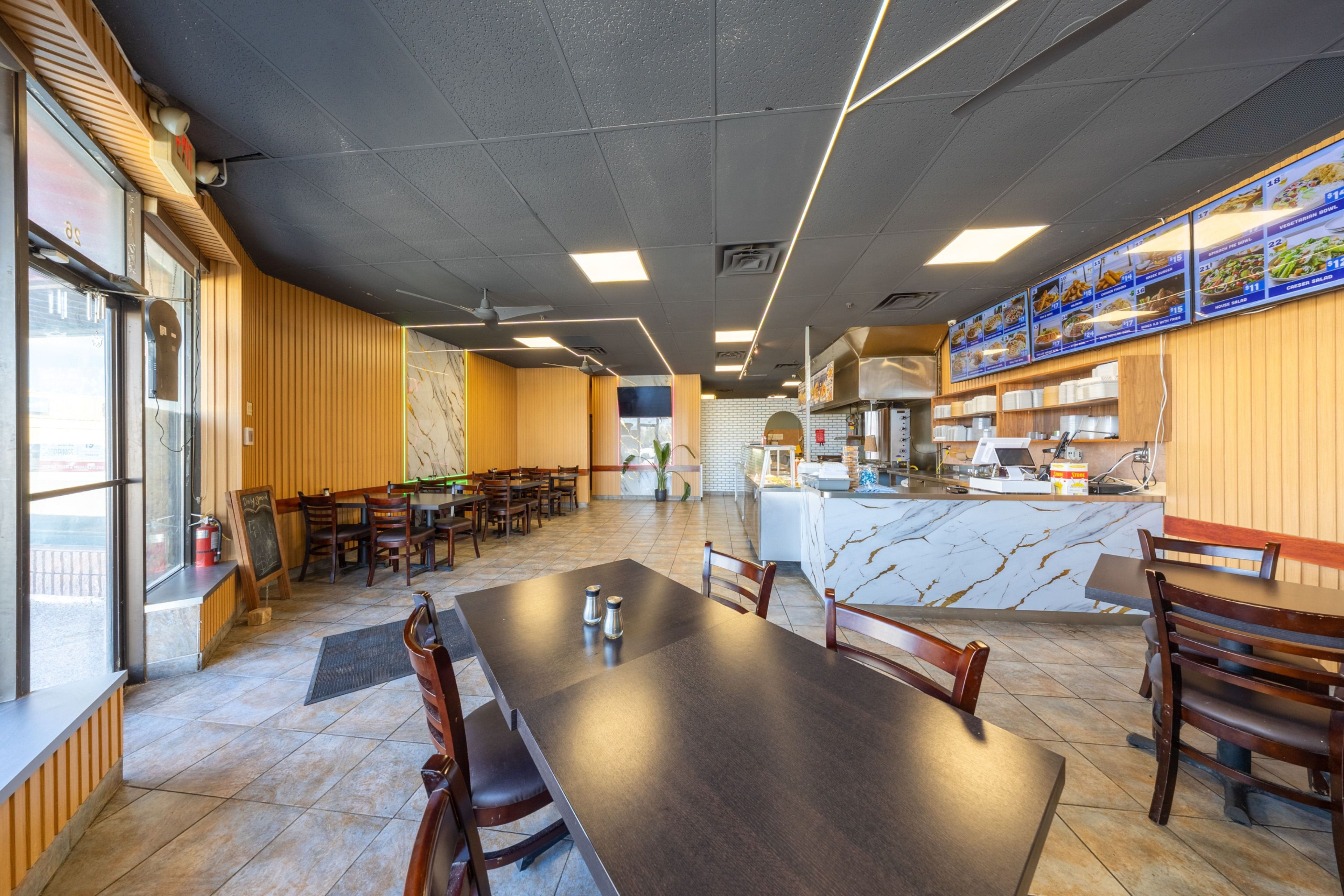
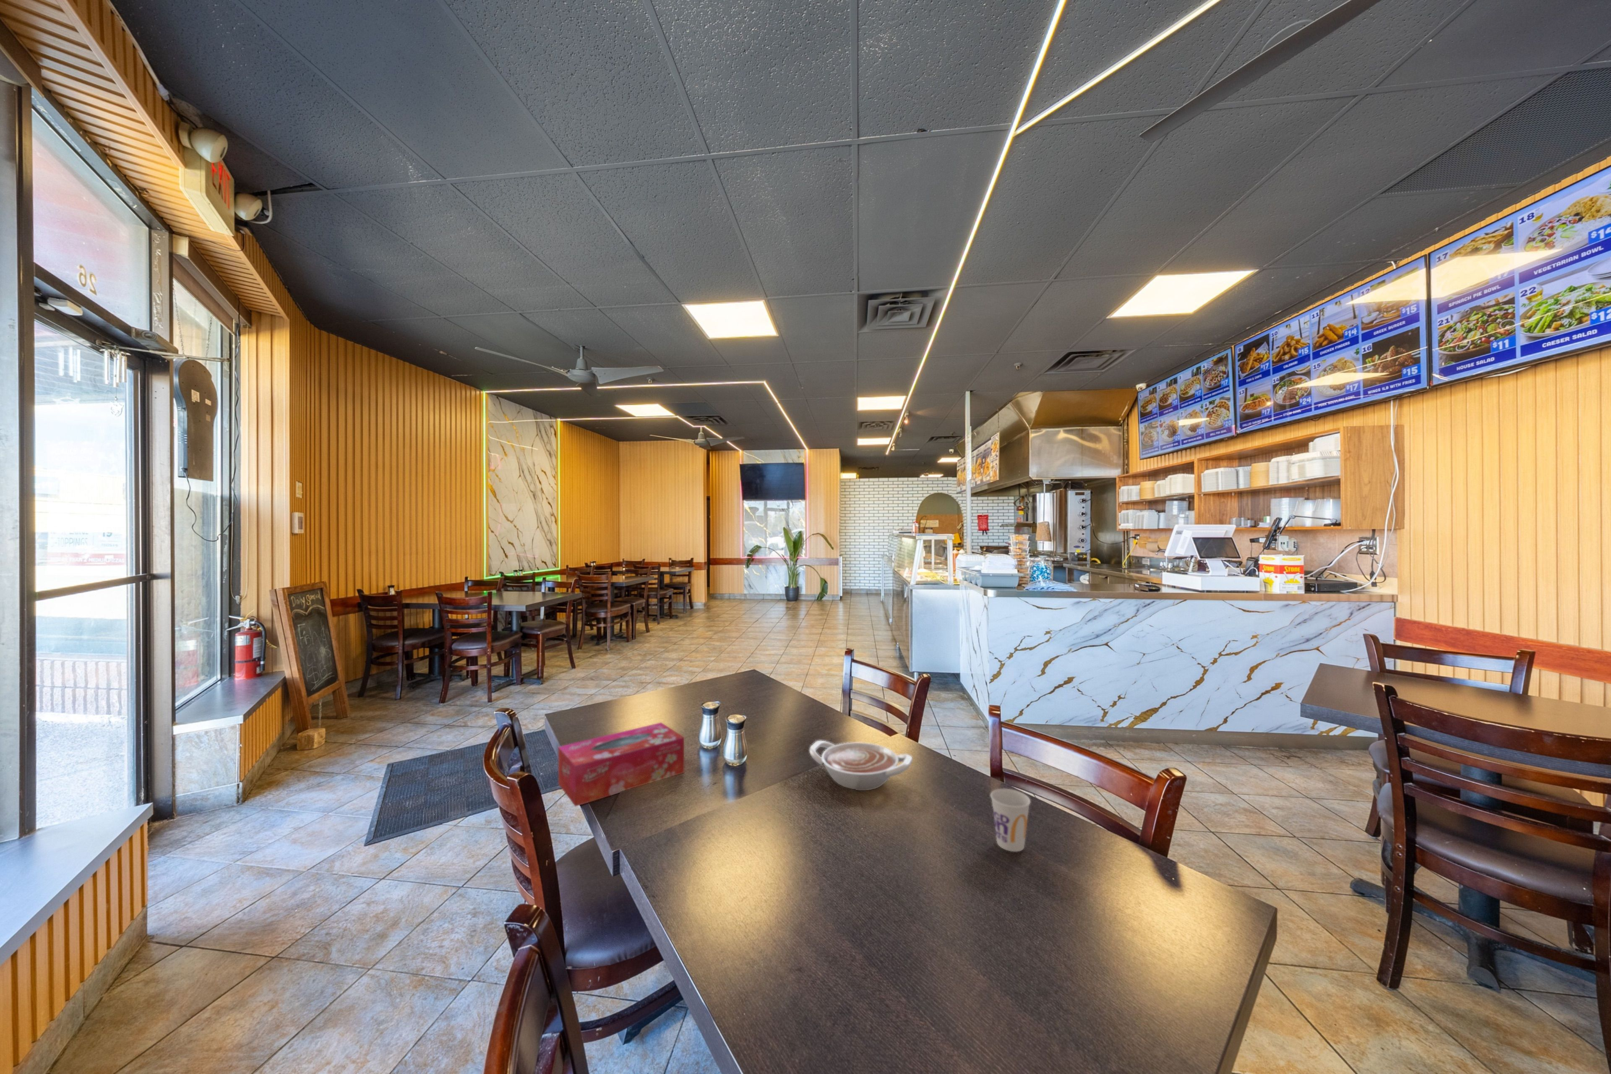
+ cup [990,789,1031,852]
+ tissue box [557,722,684,807]
+ bowl [809,740,913,791]
